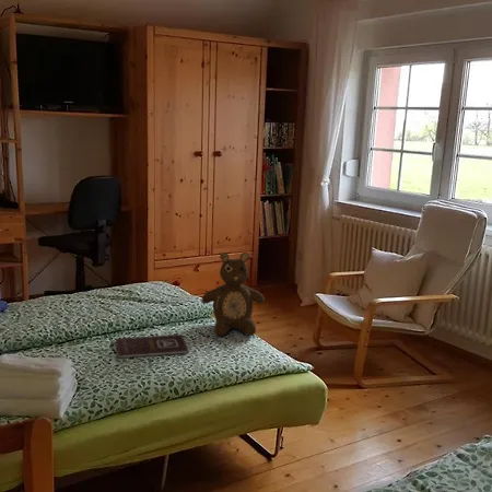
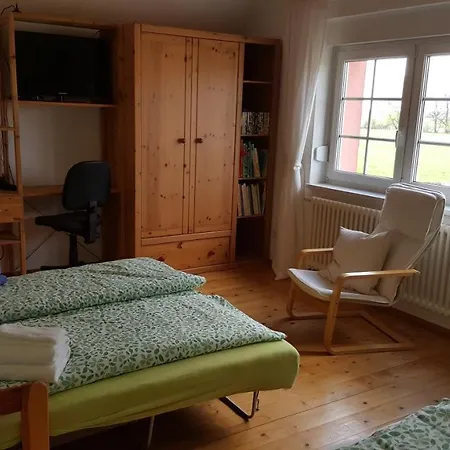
- book [115,333,189,359]
- teddy bear [201,251,266,337]
